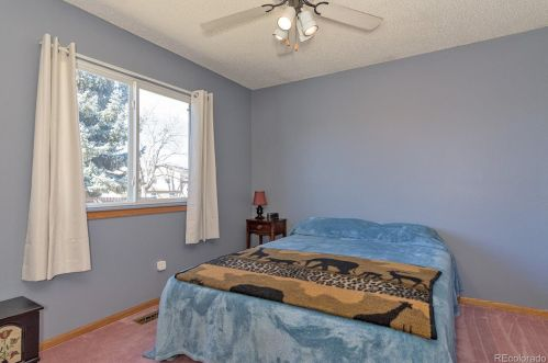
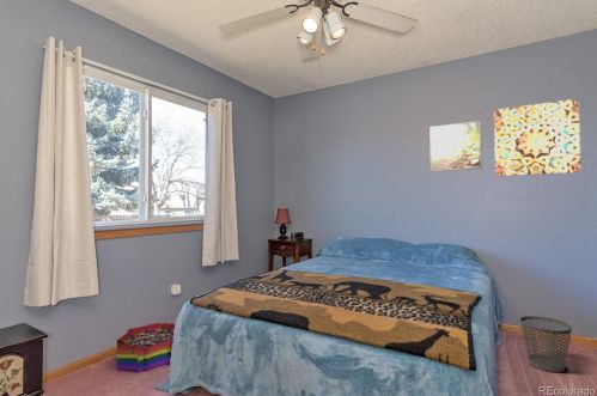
+ wastebasket [519,315,573,373]
+ storage bin [116,322,176,373]
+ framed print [428,120,483,172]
+ wall art [493,97,581,177]
